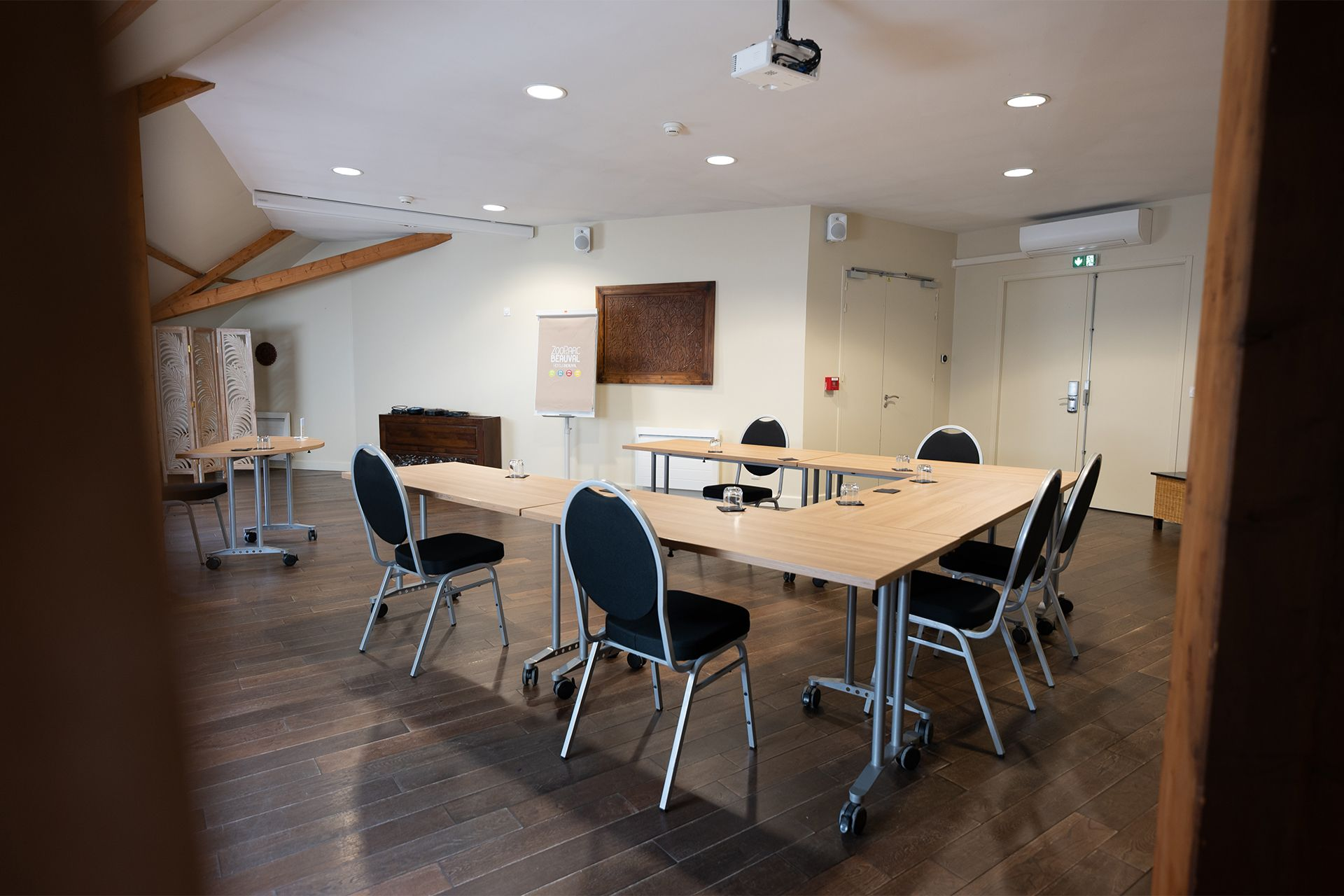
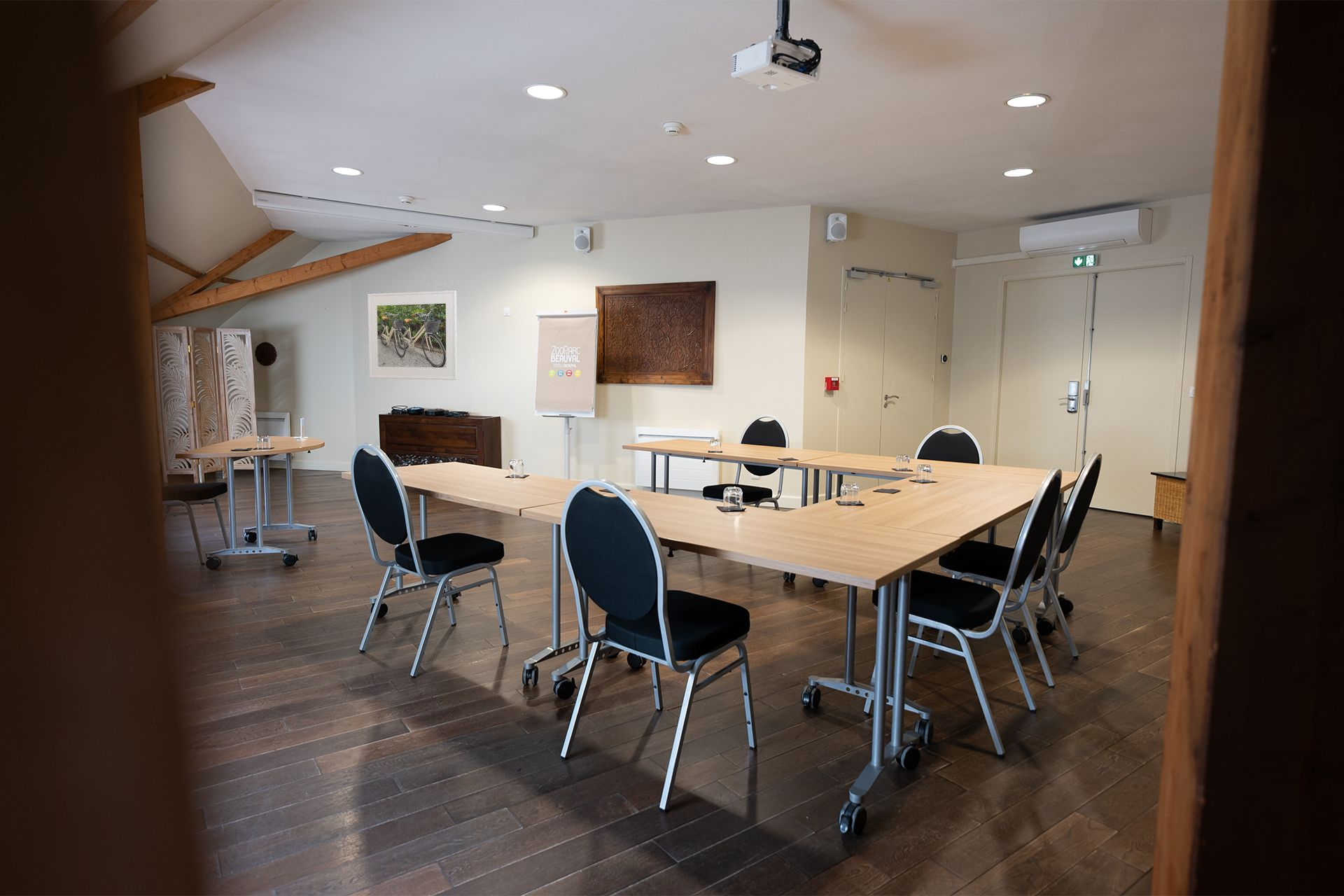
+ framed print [367,290,458,381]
